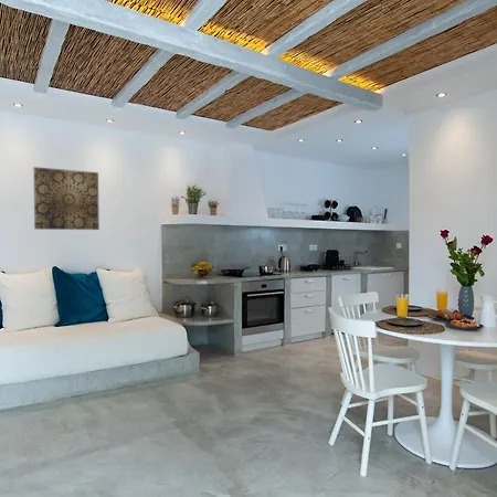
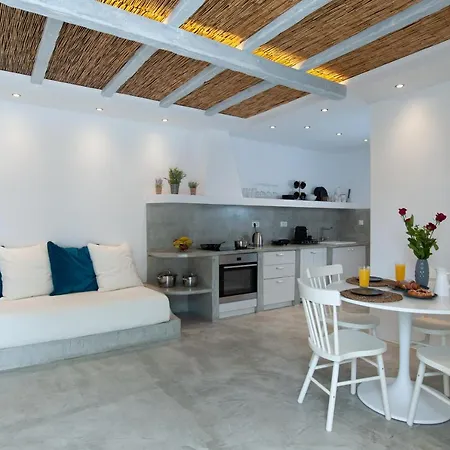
- wall art [33,166,101,231]
